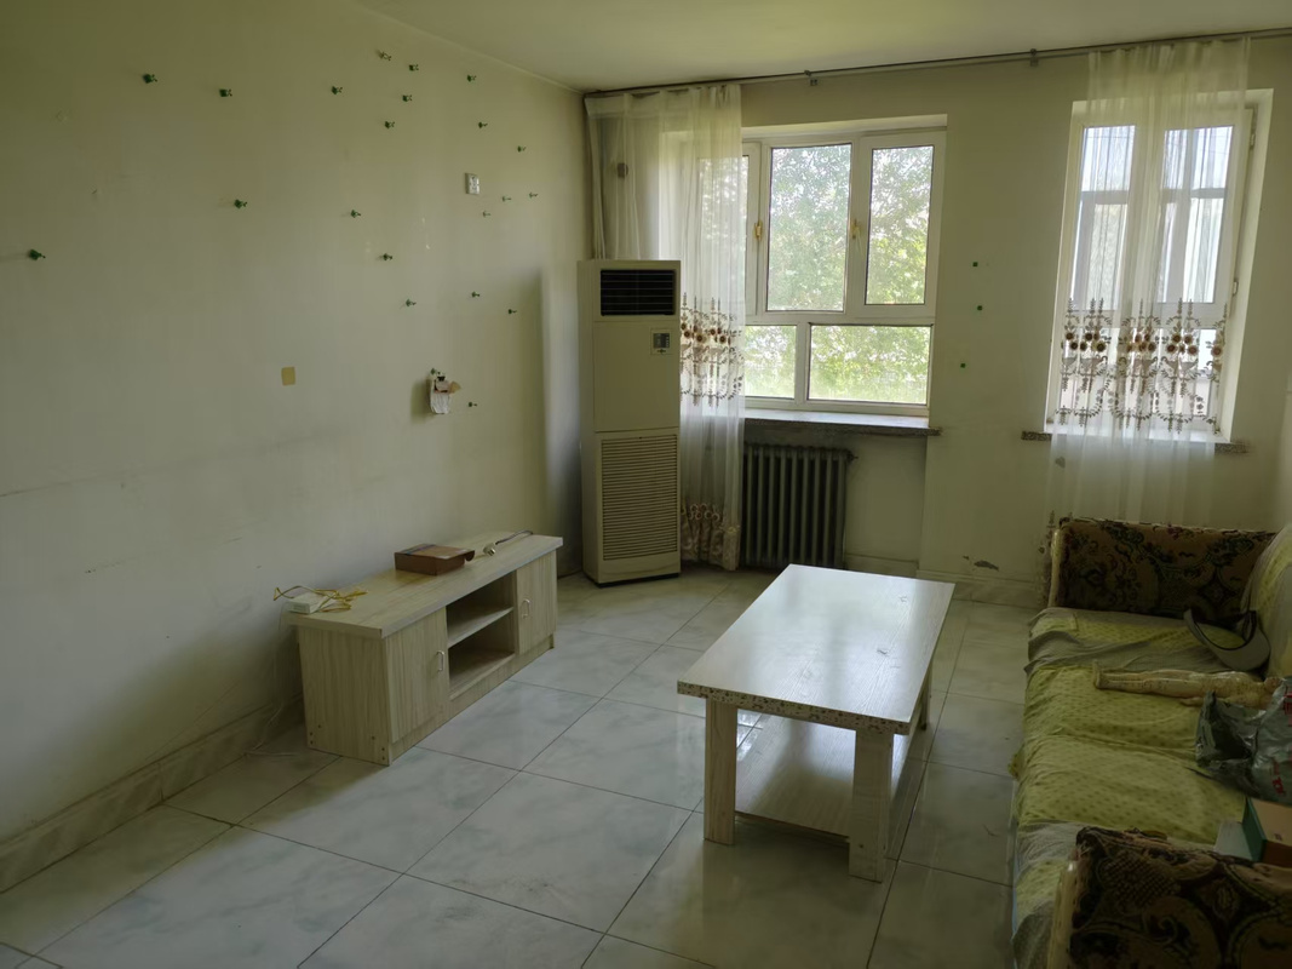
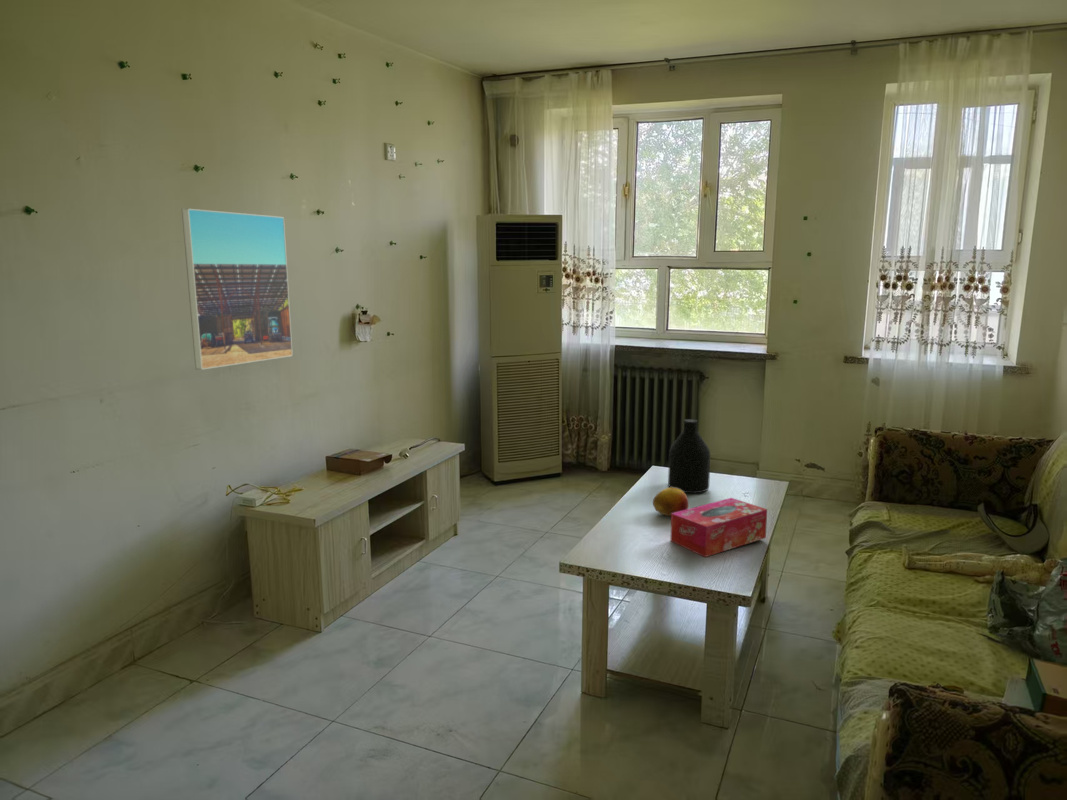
+ tissue box [670,497,768,558]
+ bottle [667,418,711,494]
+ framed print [181,208,294,371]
+ fruit [652,487,690,517]
